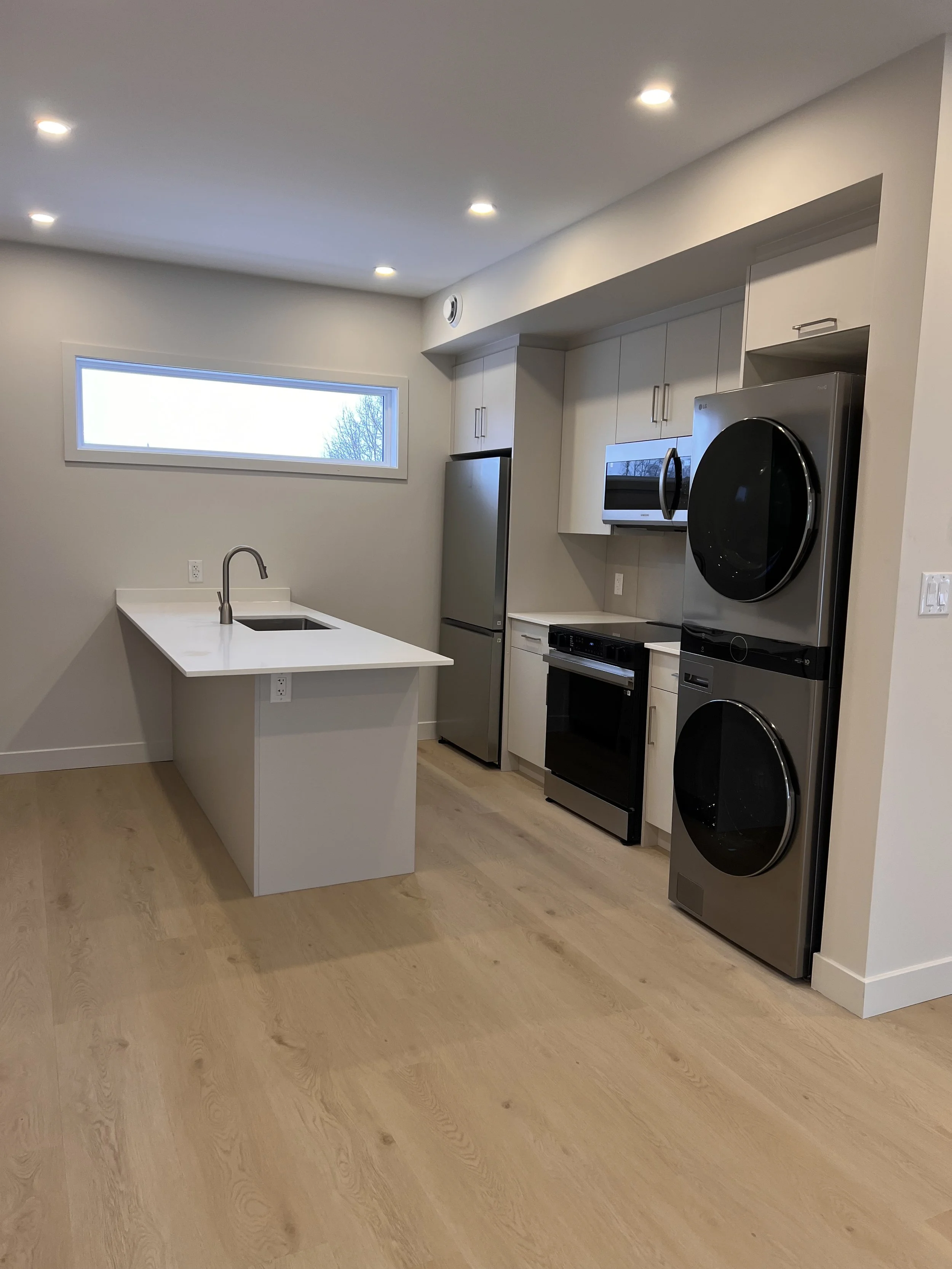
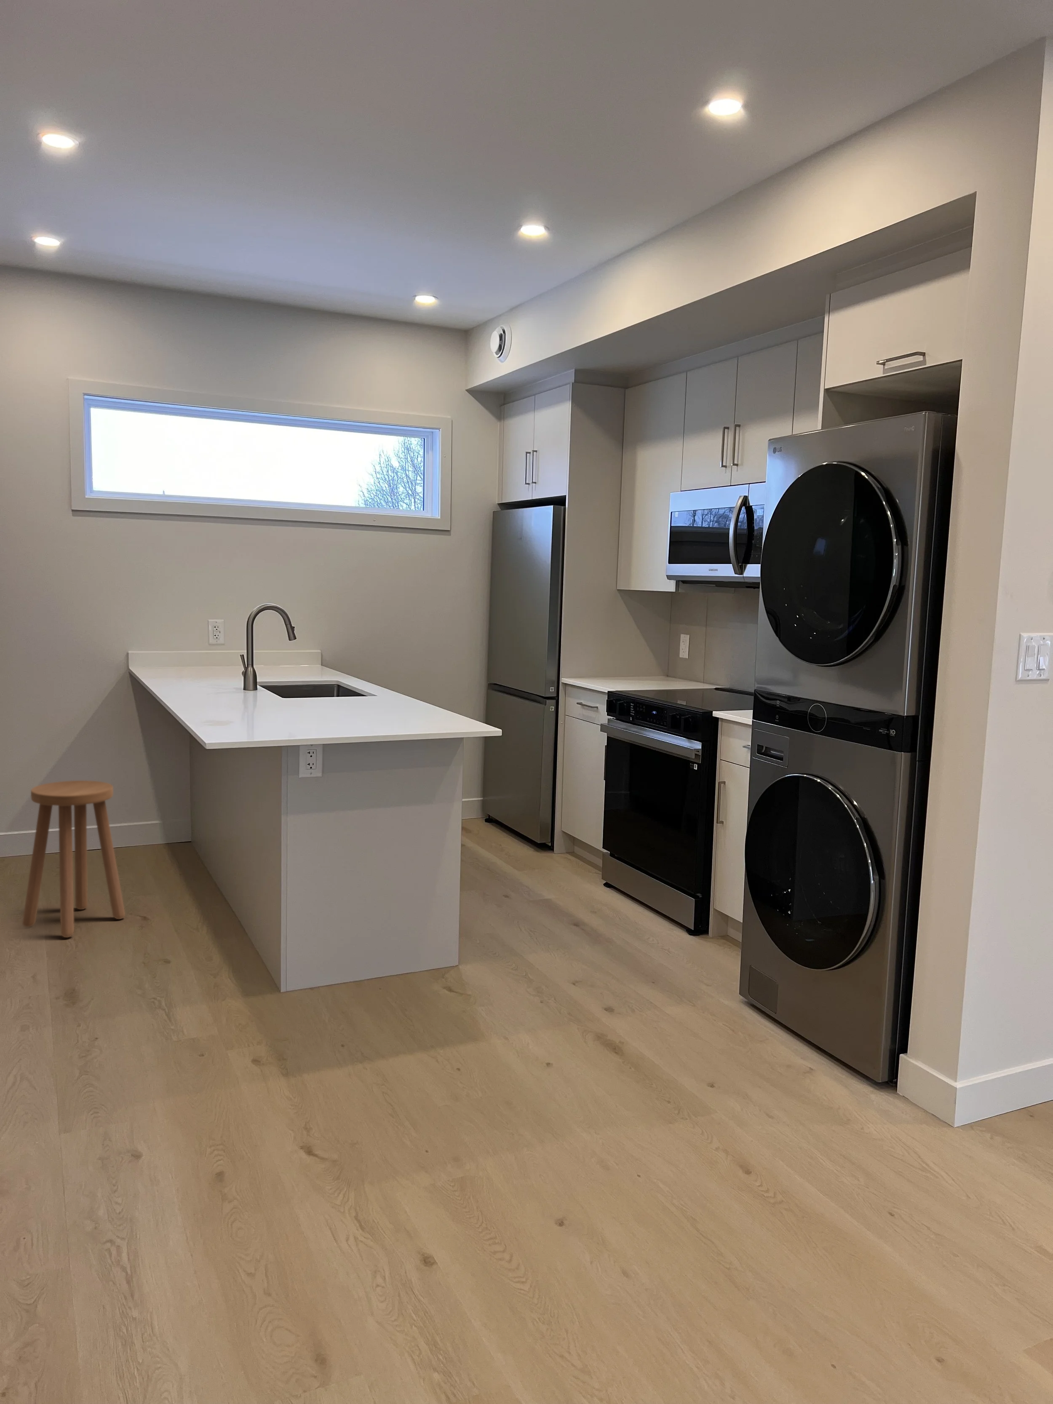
+ stool [22,780,125,938]
